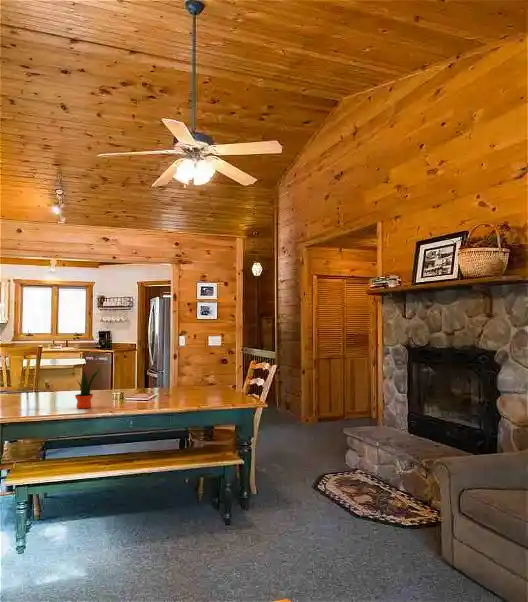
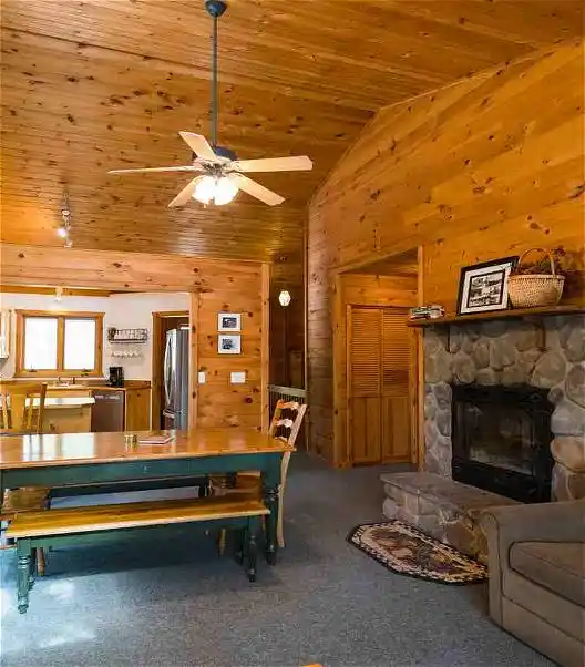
- potted plant [74,366,101,410]
